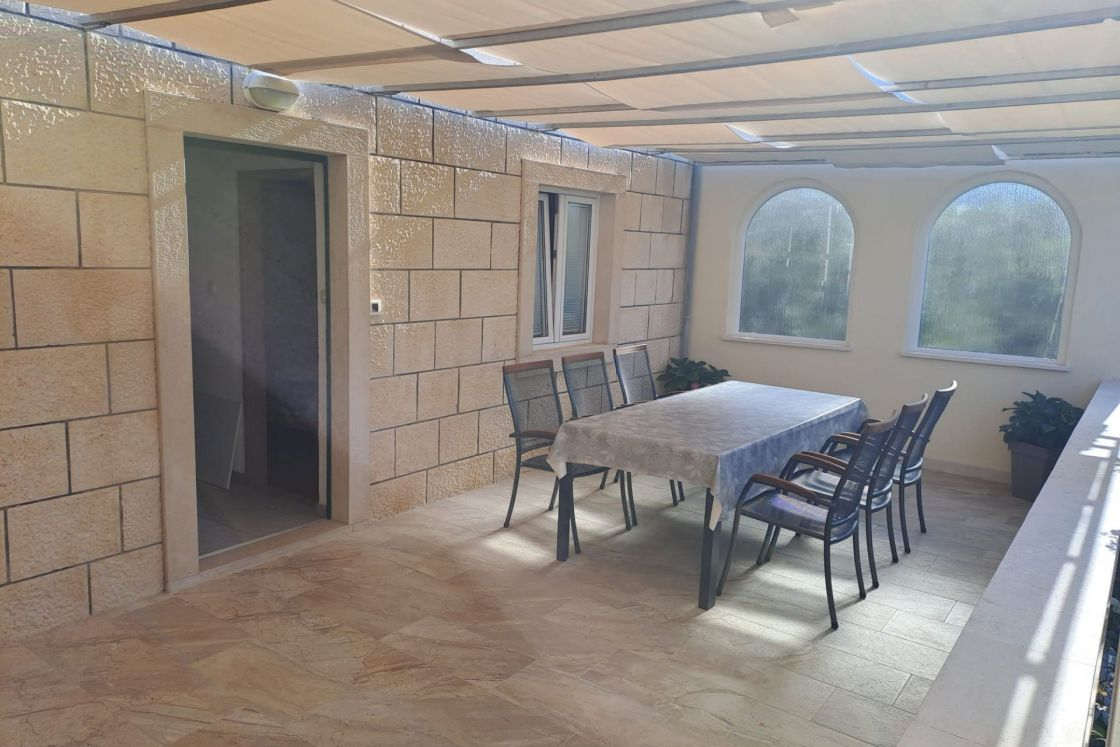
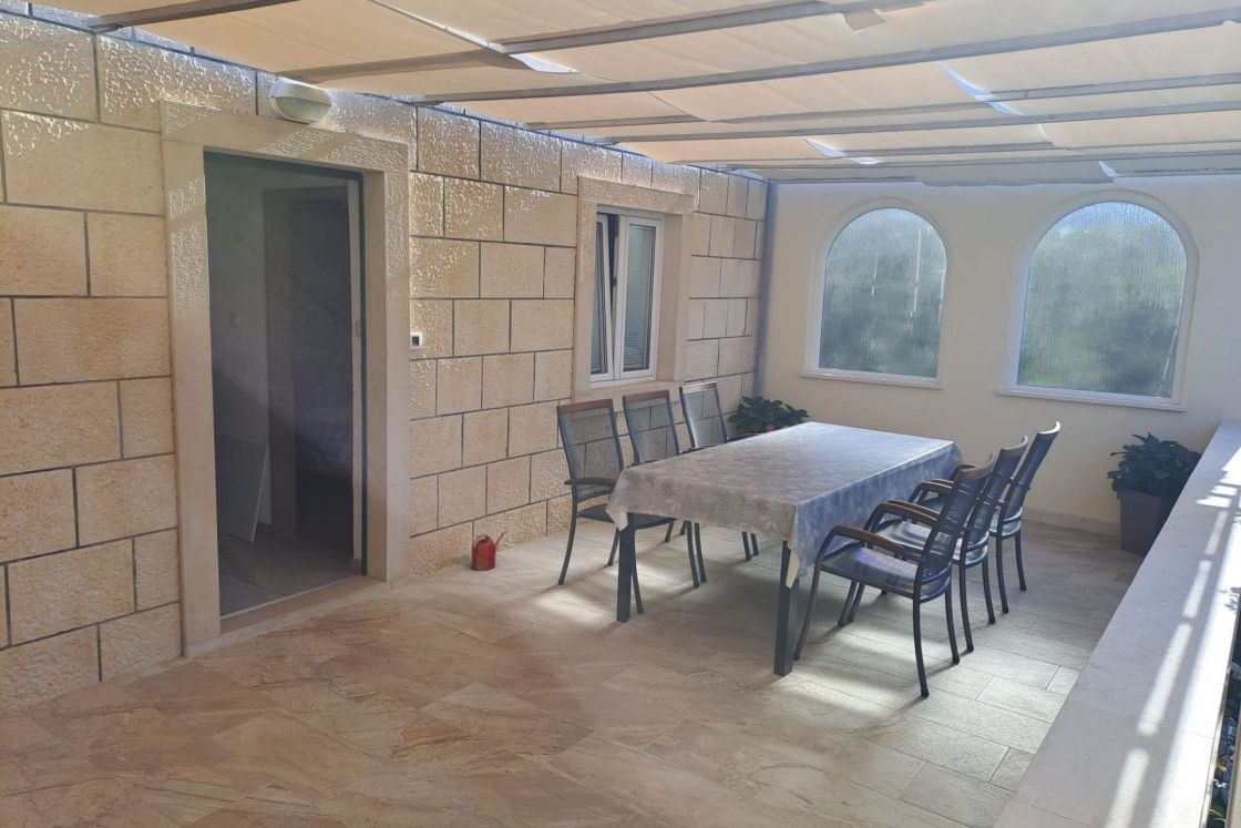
+ watering can [471,531,506,572]
